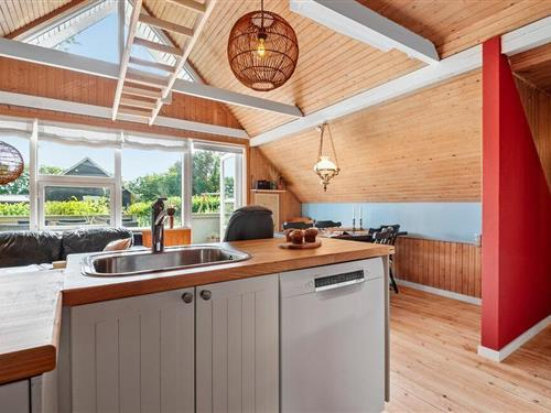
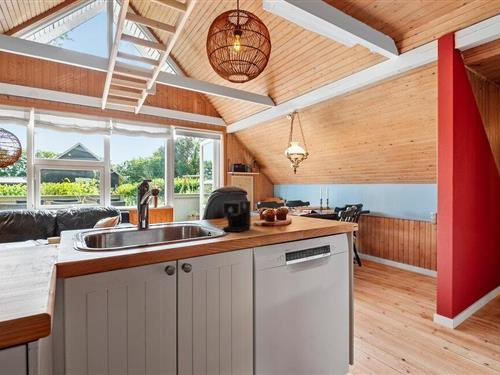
+ coffee maker [222,199,282,233]
